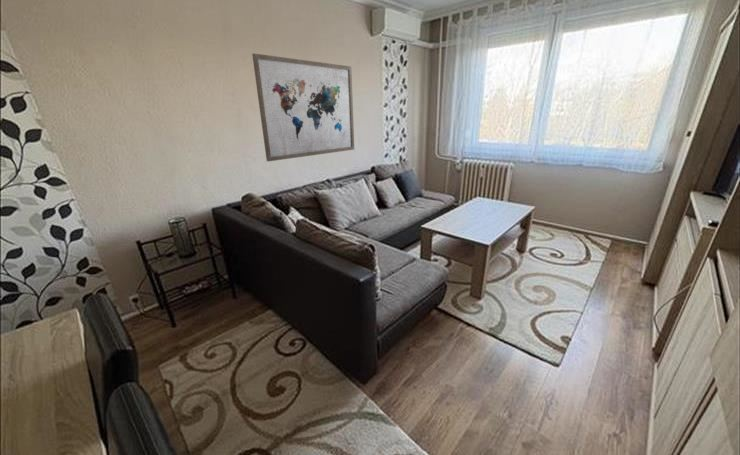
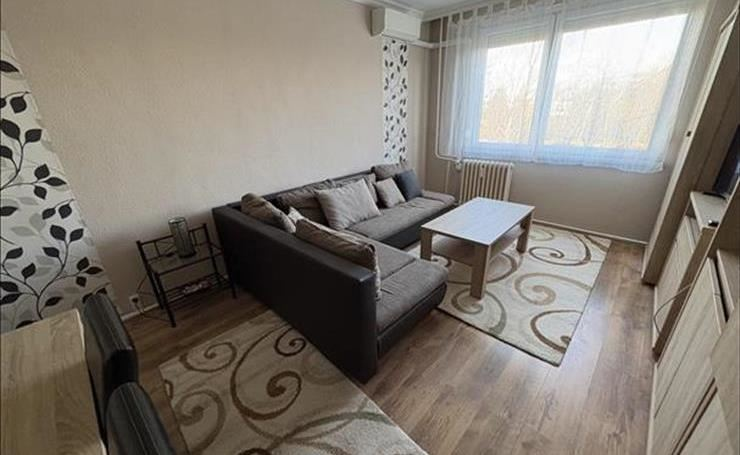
- wall art [251,52,355,162]
